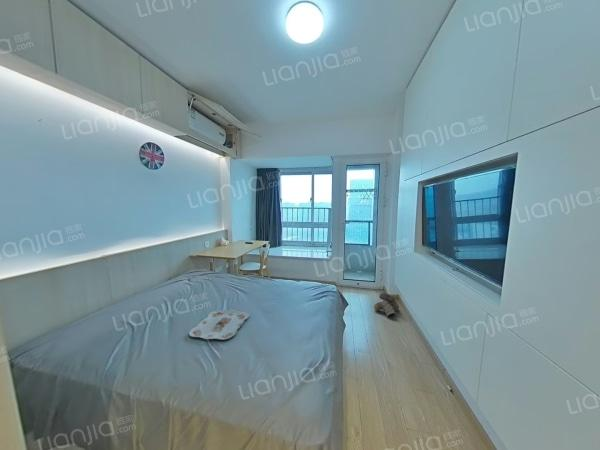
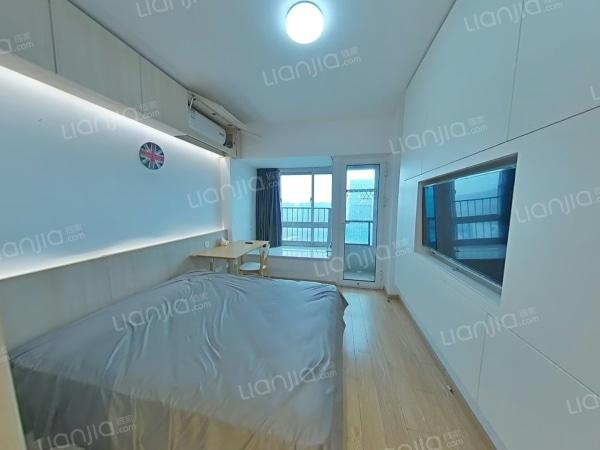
- serving tray [188,309,250,341]
- boots [373,292,400,318]
